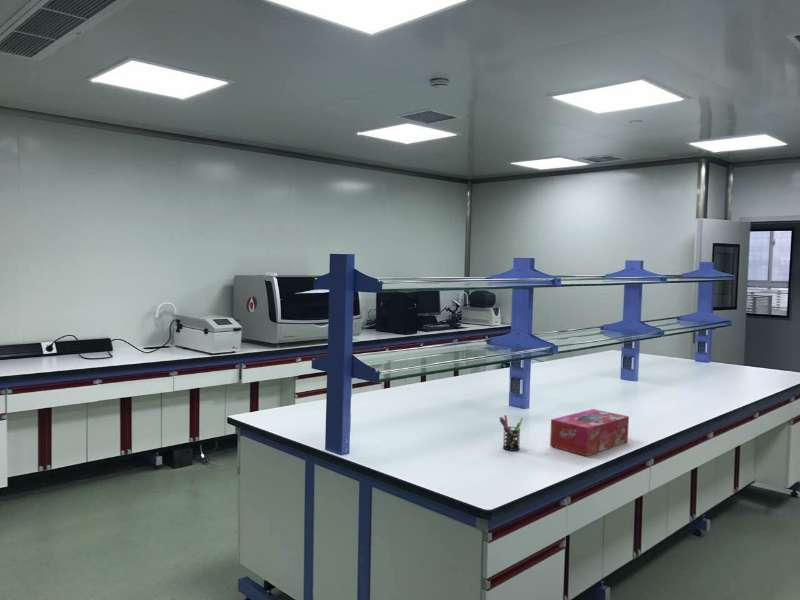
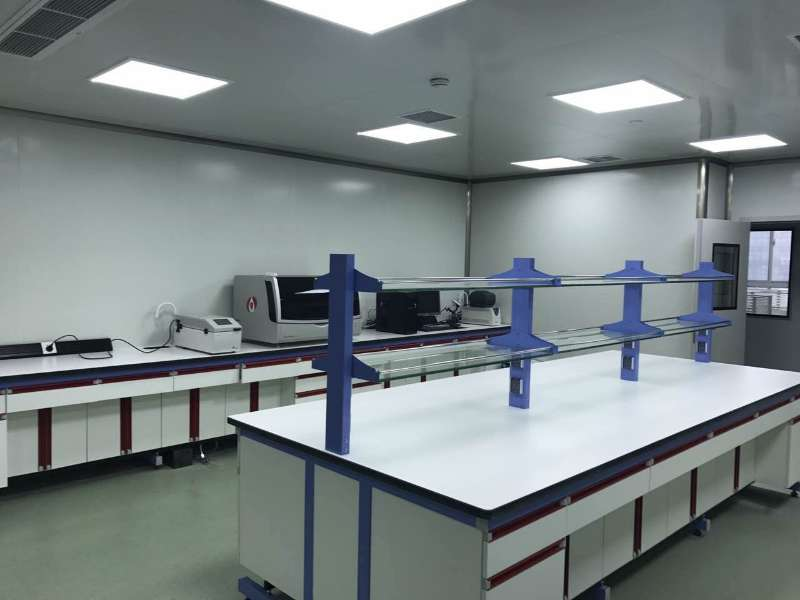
- tissue box [549,408,630,457]
- pen holder [498,414,524,452]
